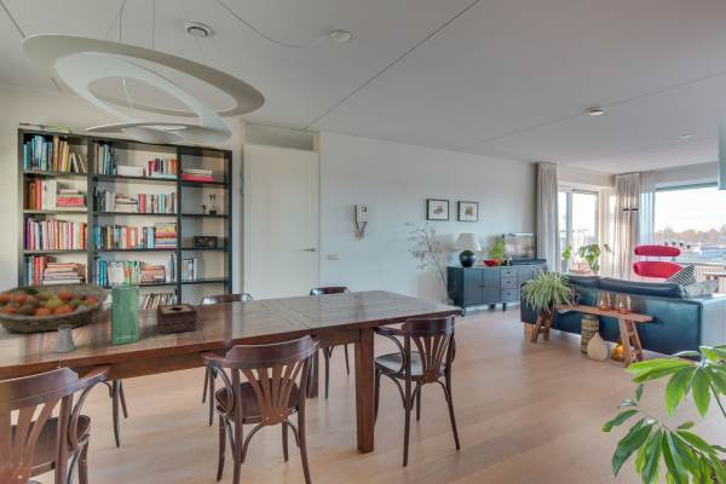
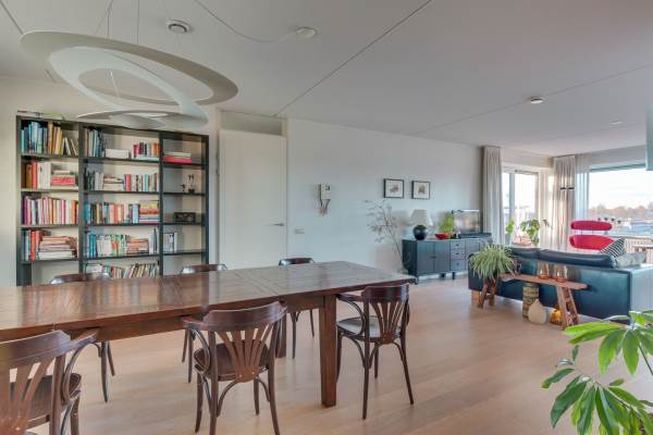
- fruit basket [0,281,109,334]
- saltshaker [52,325,76,353]
- vase [109,284,140,346]
- tissue box [155,302,198,335]
